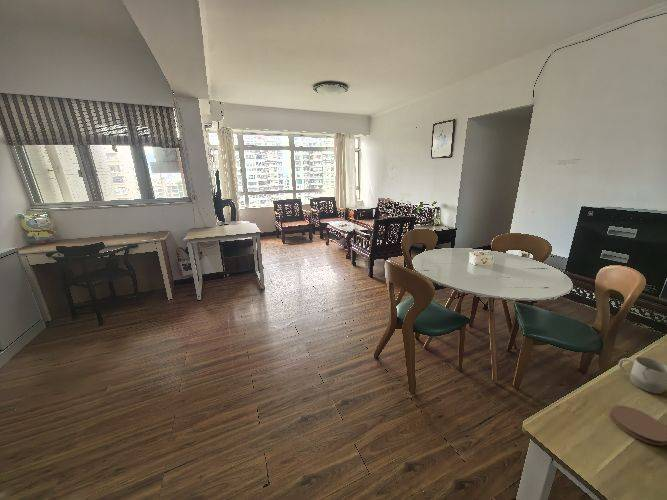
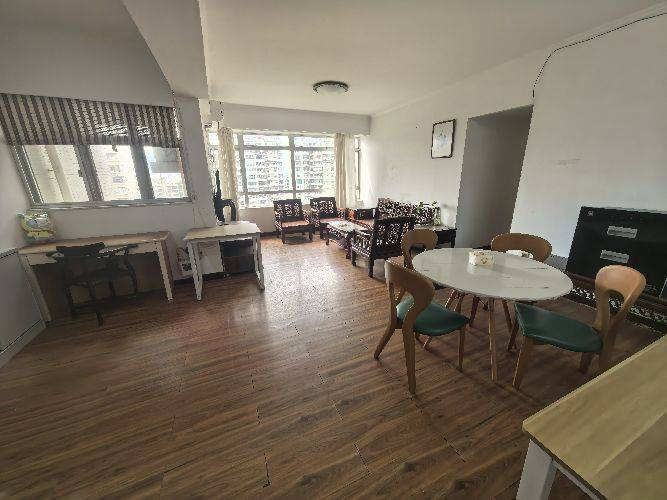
- cup [618,356,667,395]
- coaster [609,405,667,447]
